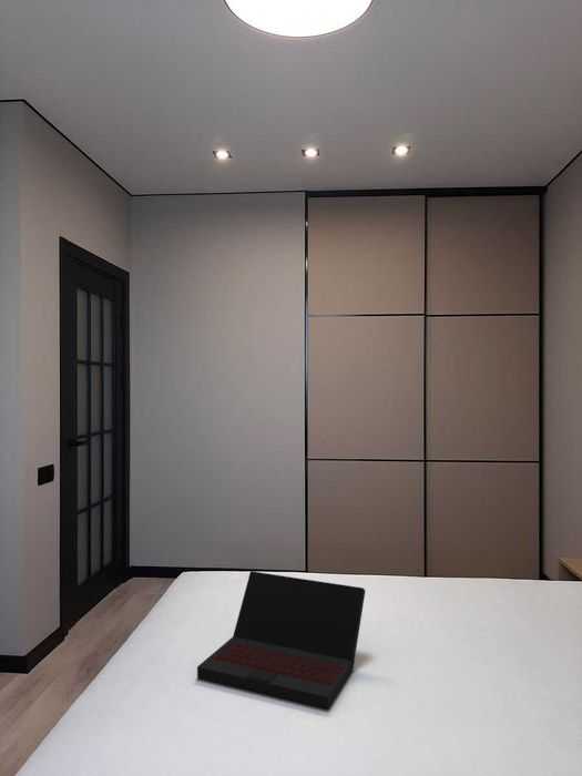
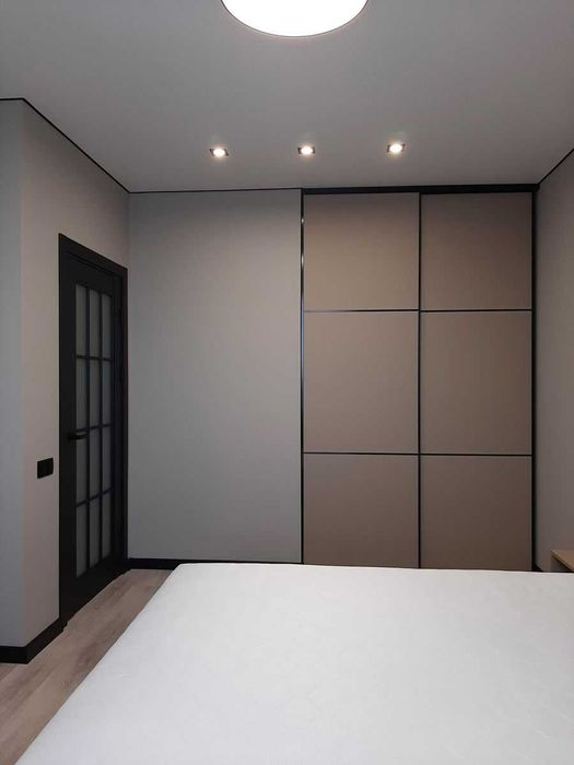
- laptop [196,570,366,711]
